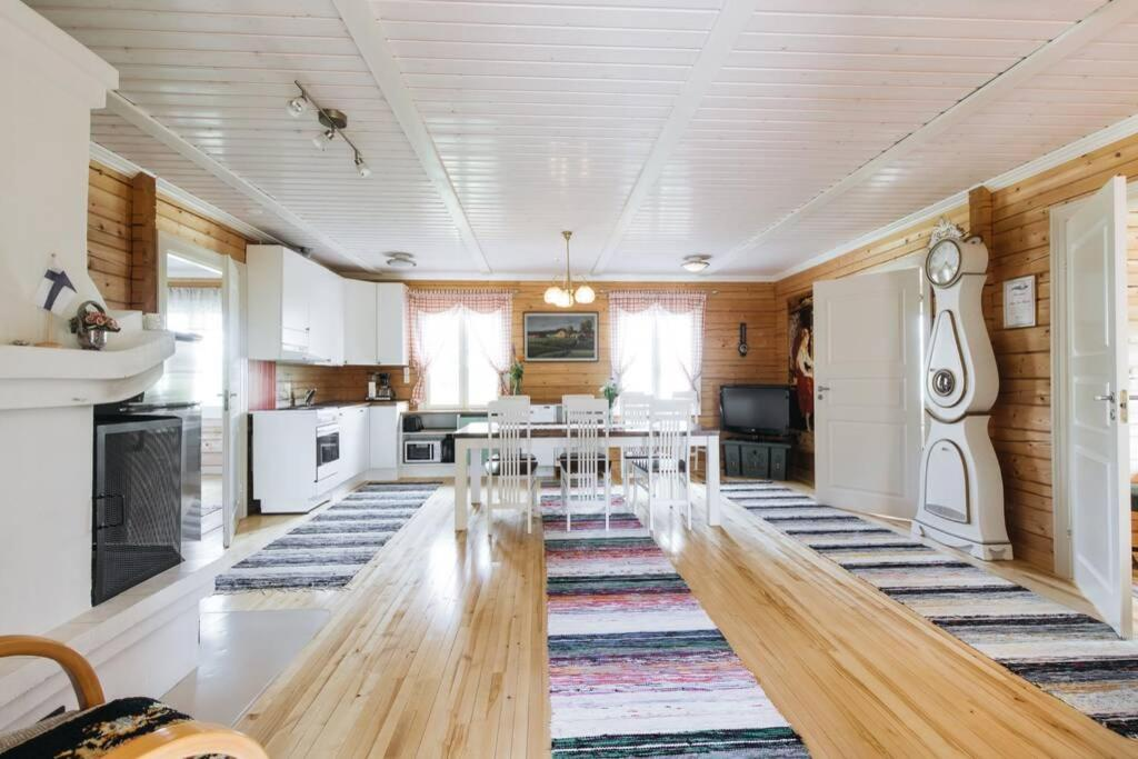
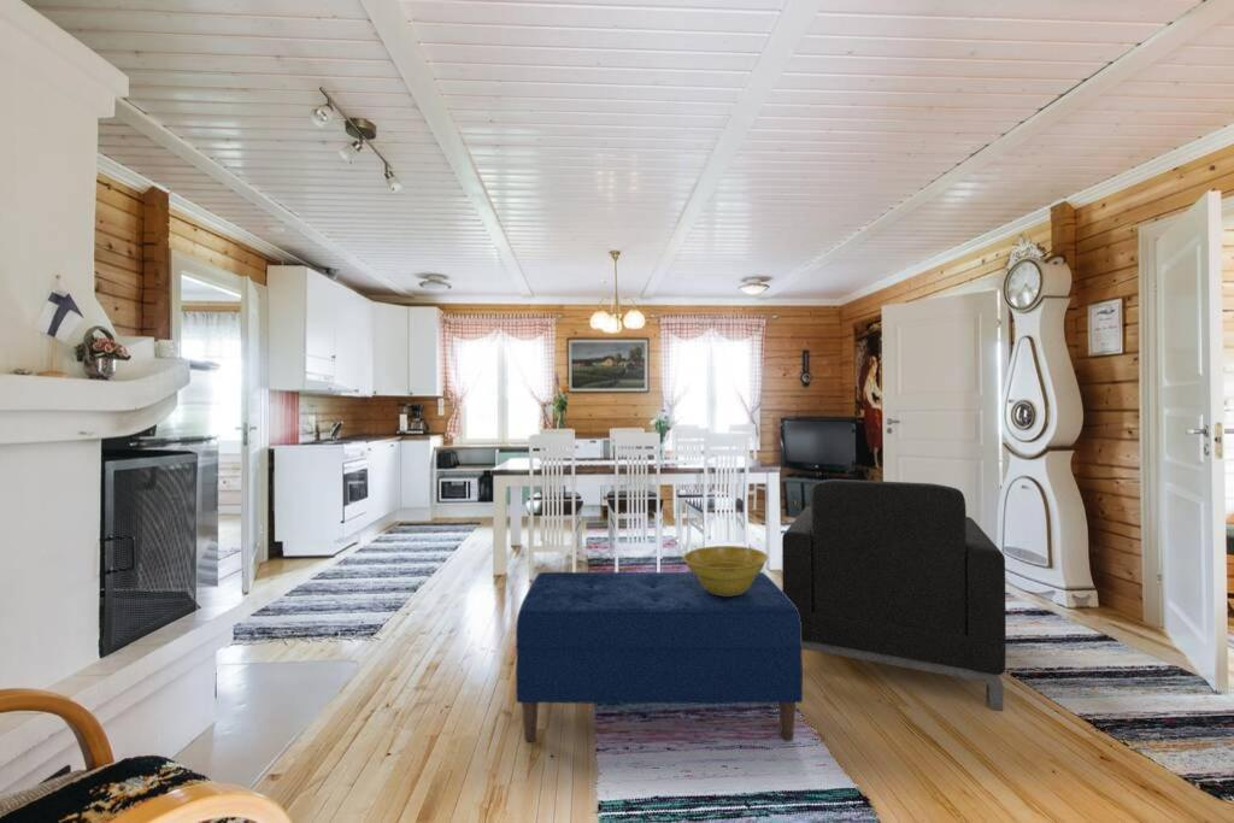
+ bench [515,571,804,743]
+ planter bowl [682,545,769,596]
+ armchair [781,478,1007,711]
